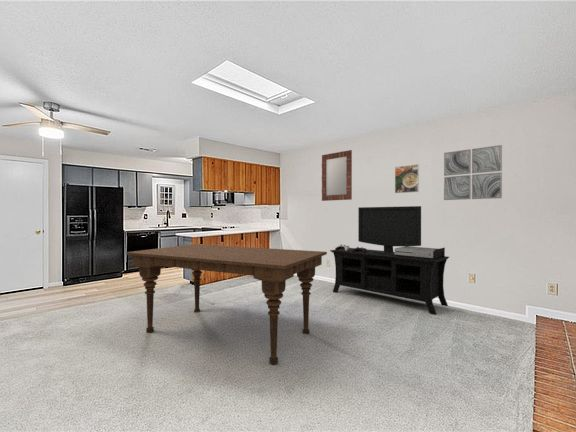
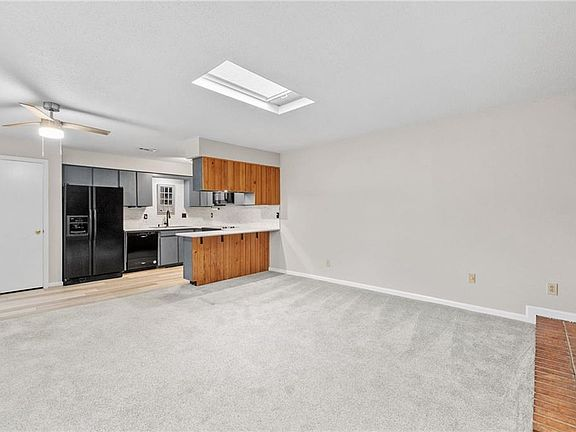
- wall art [443,144,503,201]
- dining table [126,243,328,365]
- home mirror [321,149,353,202]
- media console [329,205,450,315]
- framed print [394,163,420,194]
